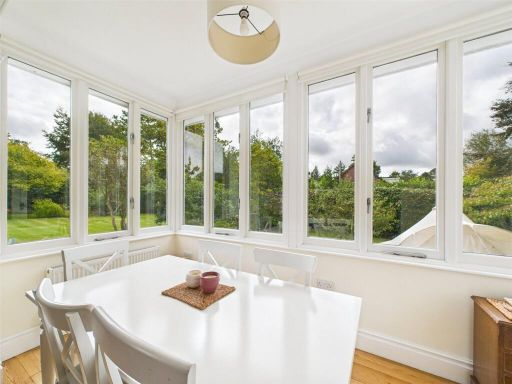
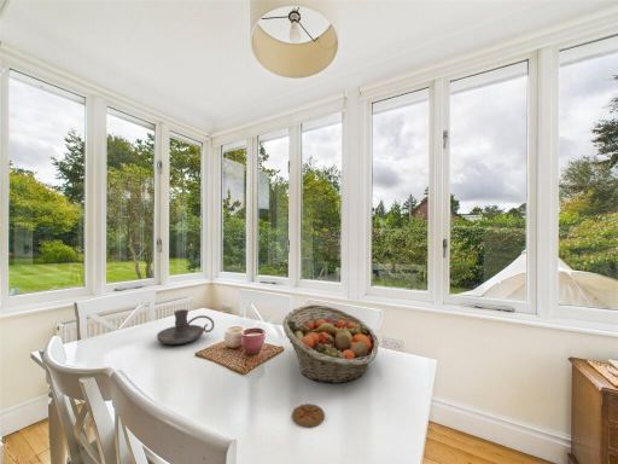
+ coaster [291,402,326,428]
+ candle holder [156,308,215,346]
+ fruit basket [281,303,380,384]
